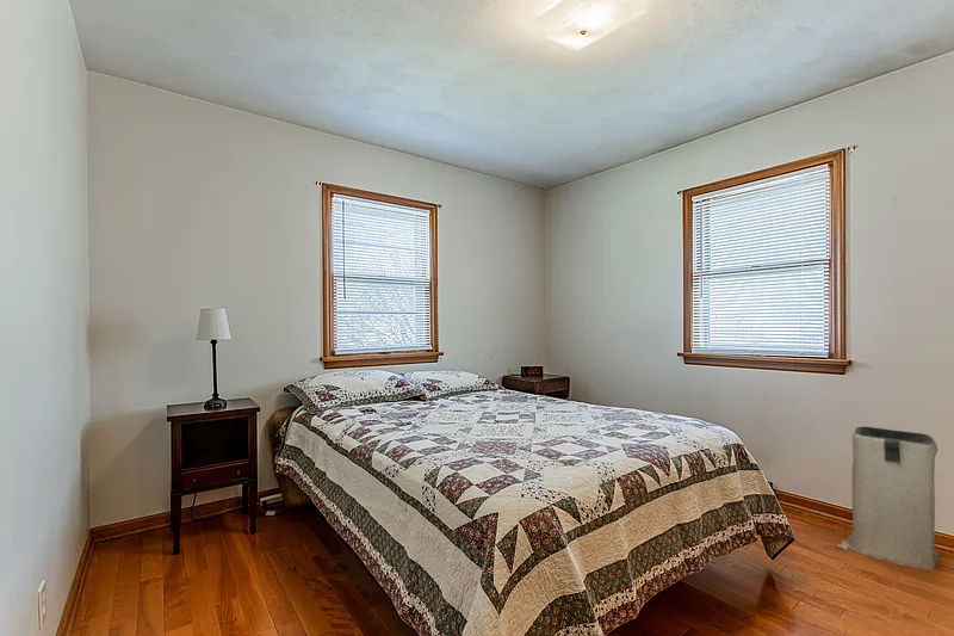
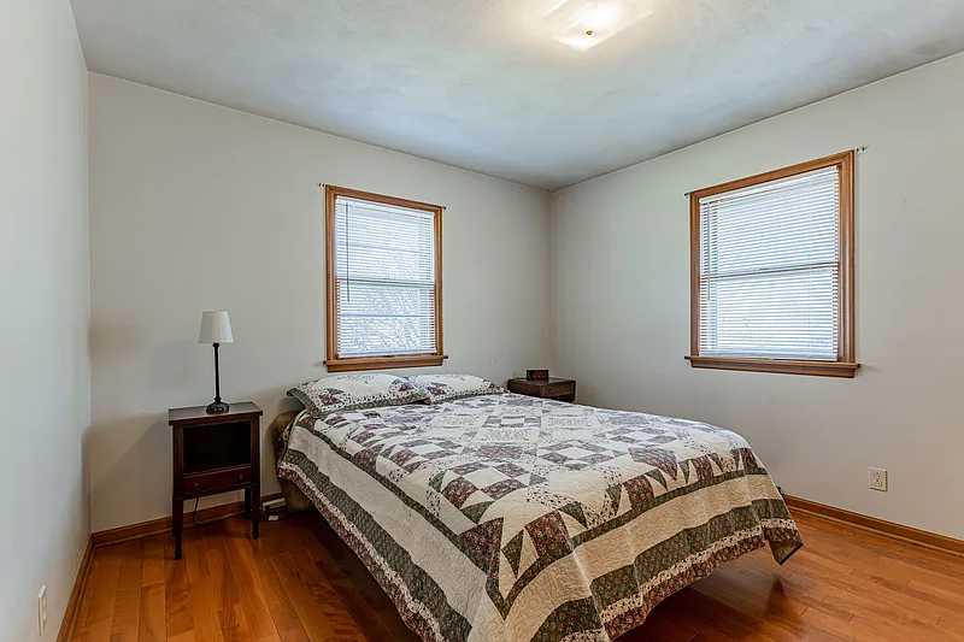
- laundry basket [836,426,941,570]
